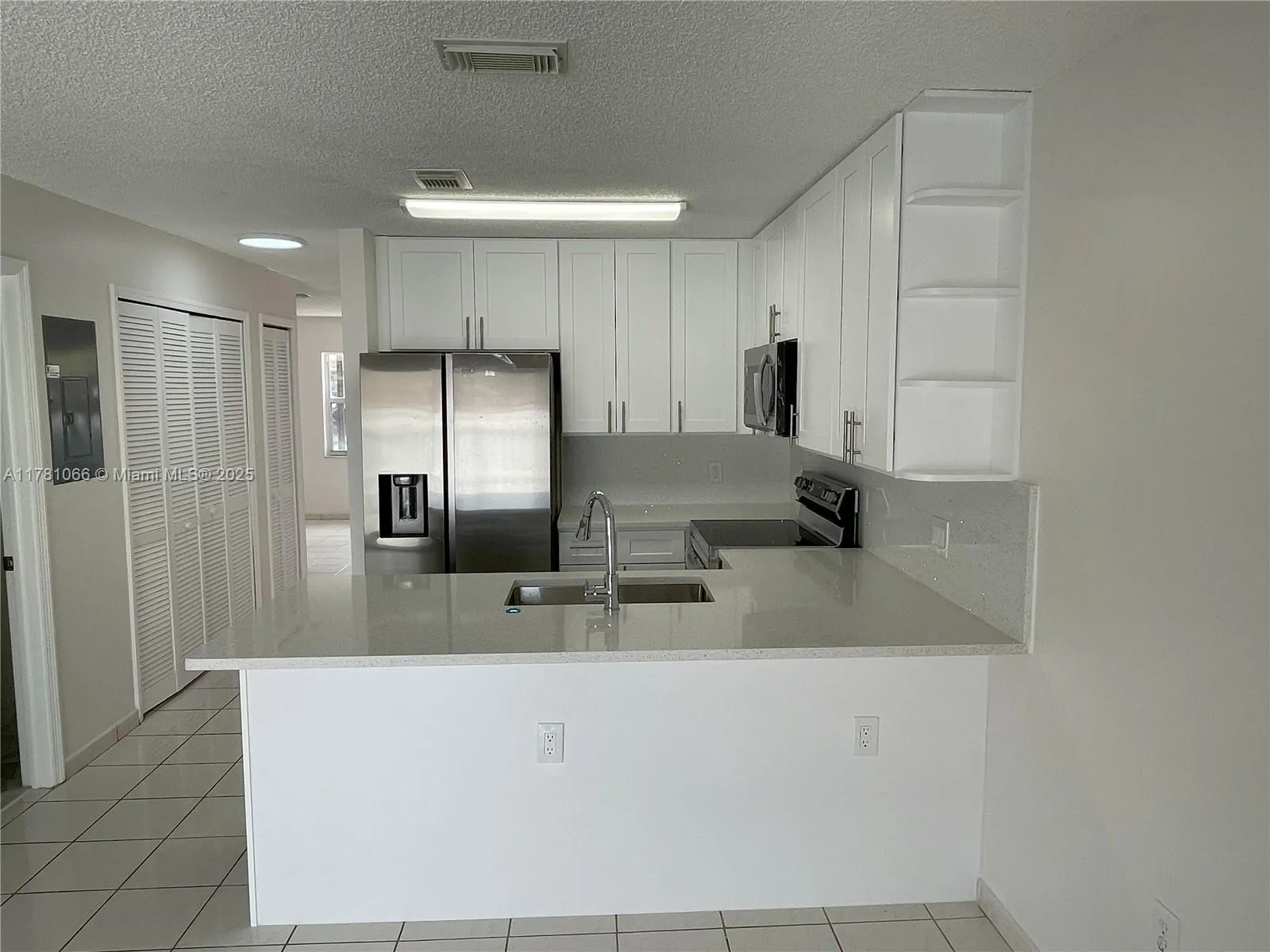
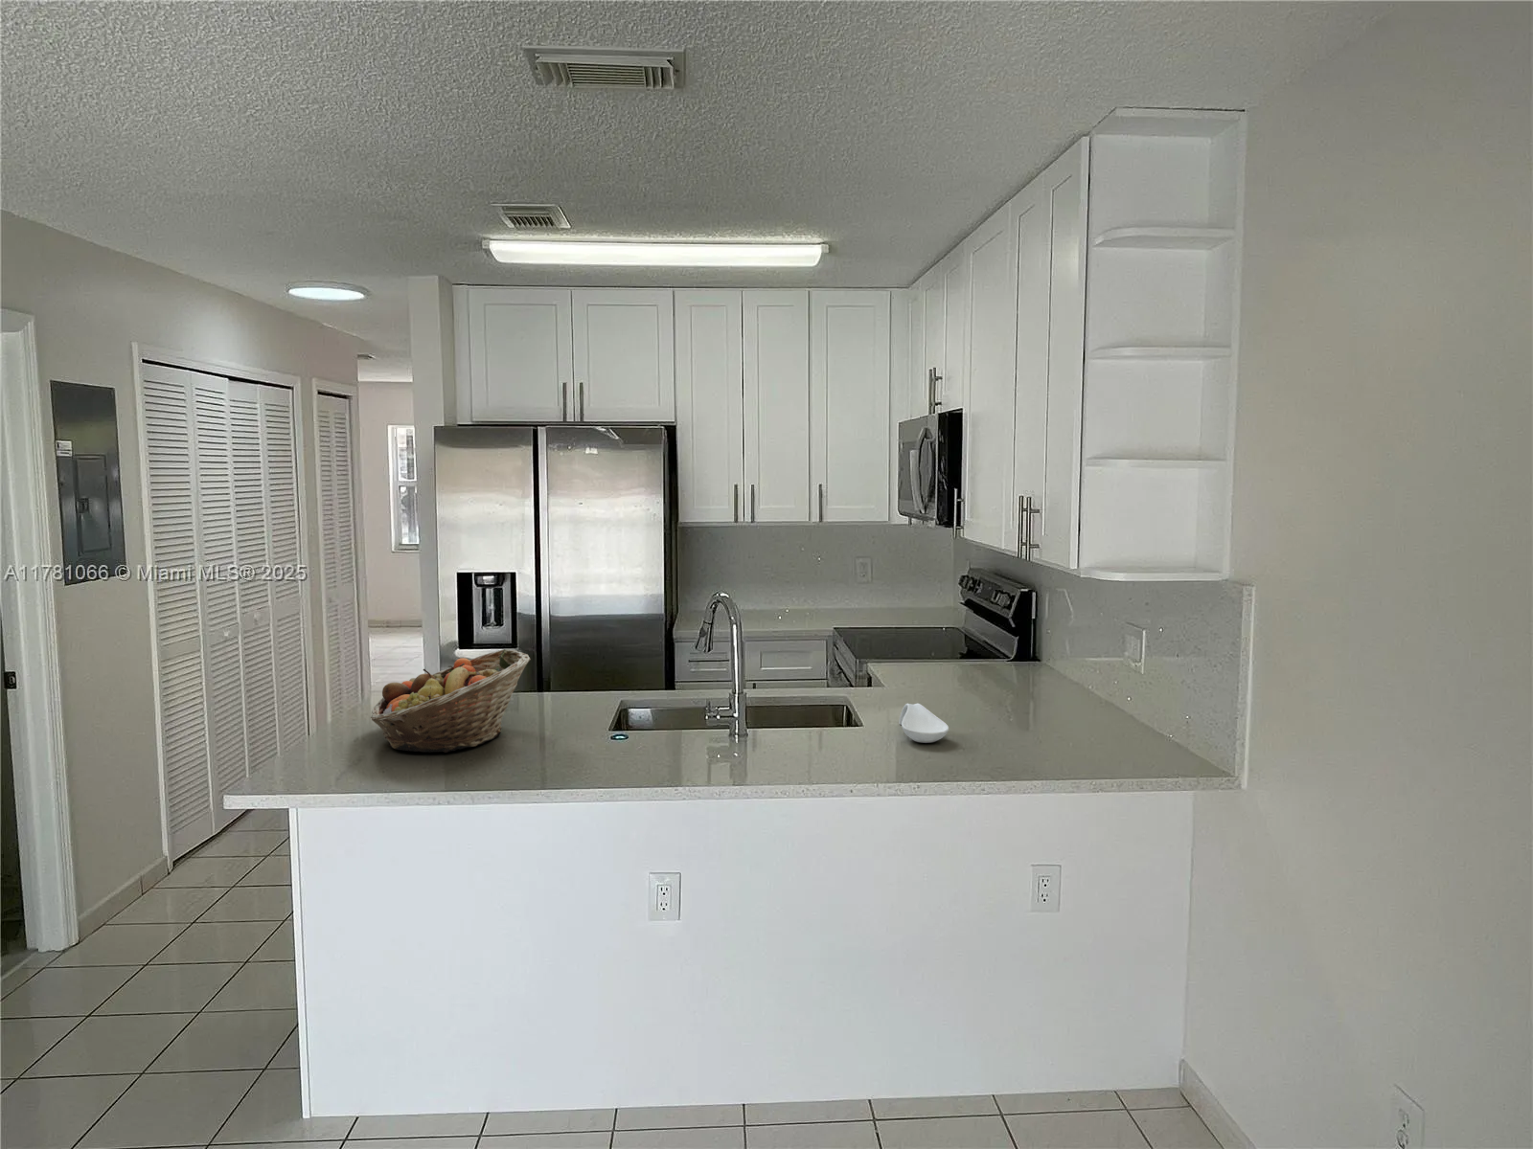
+ spoon rest [898,702,950,743]
+ fruit basket [369,648,532,753]
